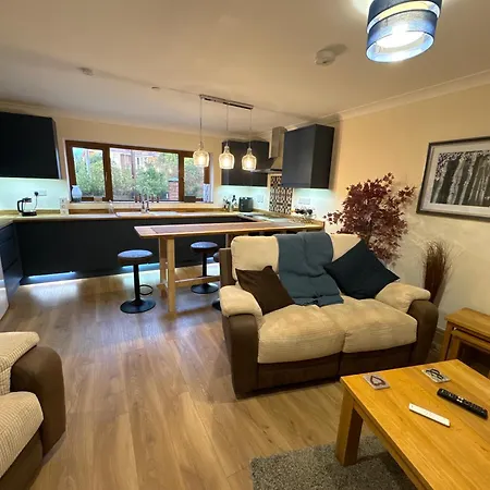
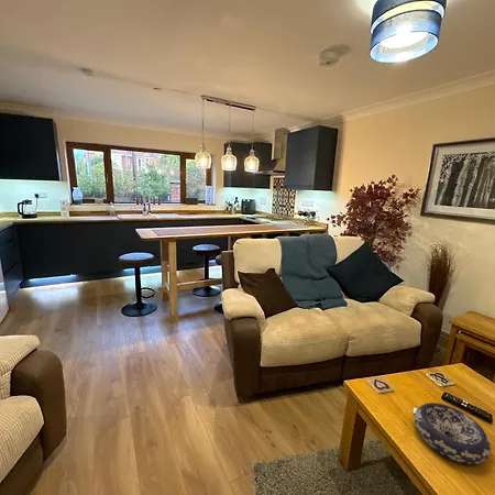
+ decorative bowl [414,402,492,465]
